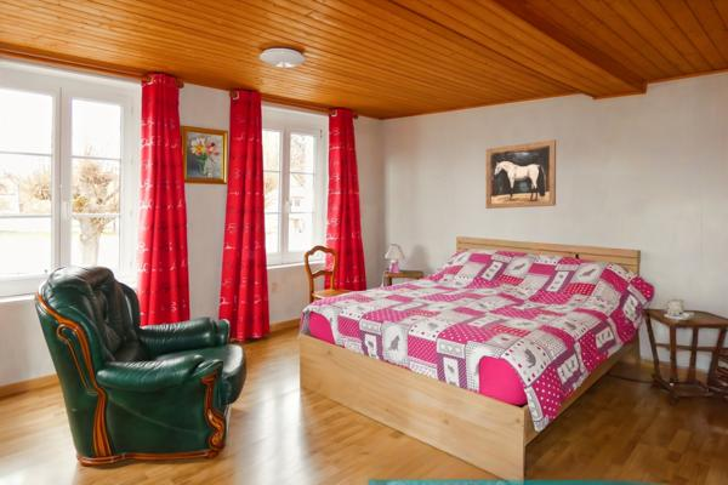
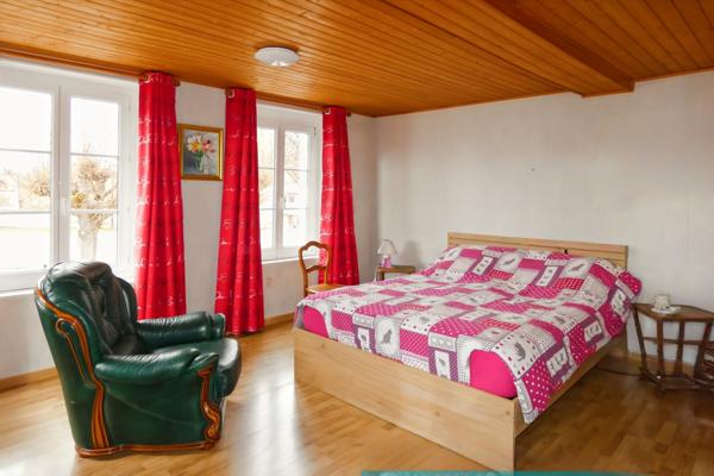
- wall art [485,138,557,210]
